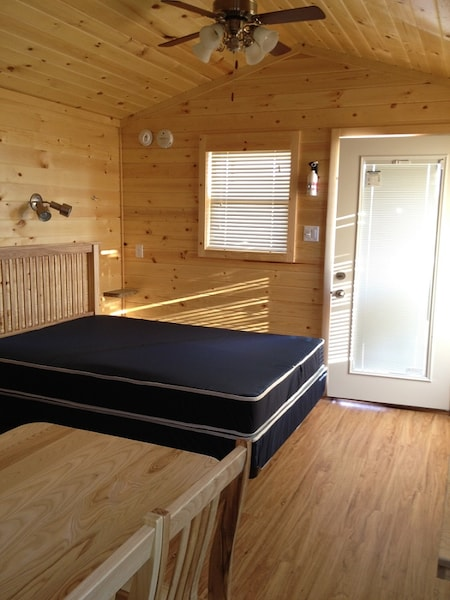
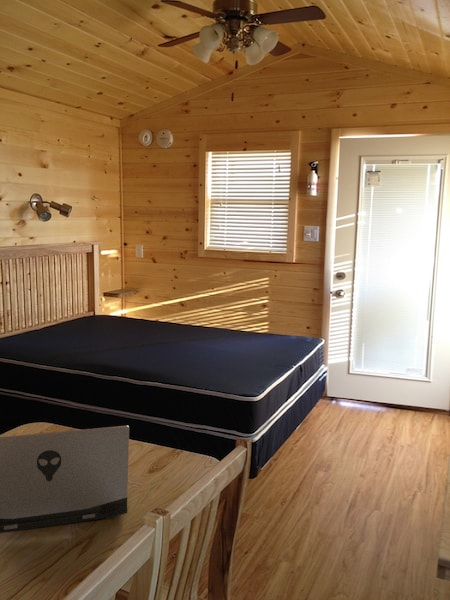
+ laptop [0,425,130,534]
